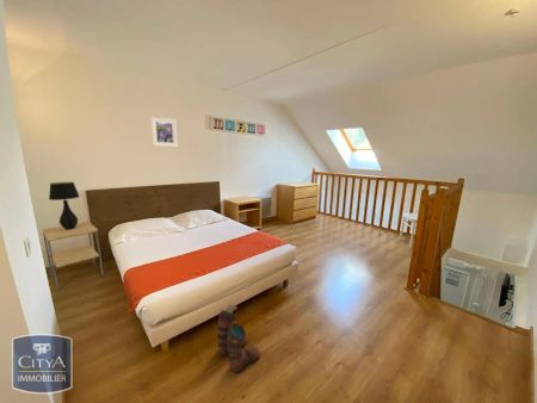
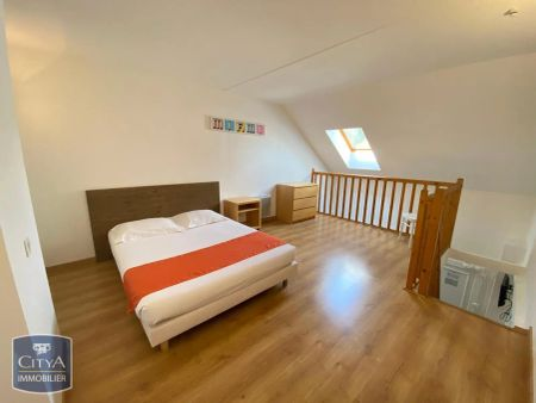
- side table [42,221,105,290]
- table lamp [48,181,80,230]
- boots [215,304,261,374]
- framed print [149,116,179,148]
